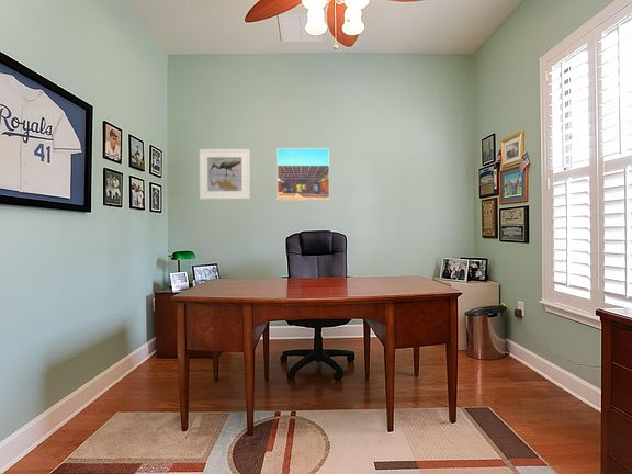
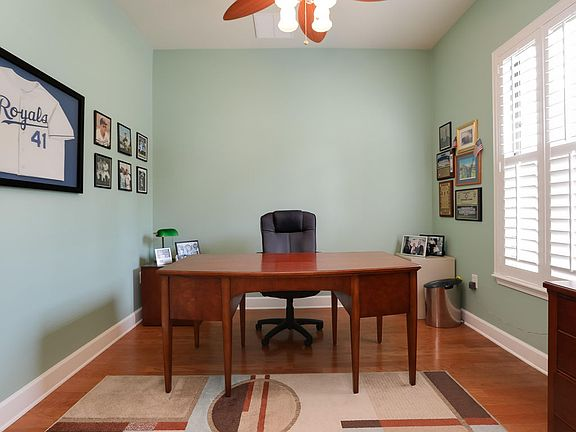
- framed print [276,147,330,202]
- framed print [199,148,251,201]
